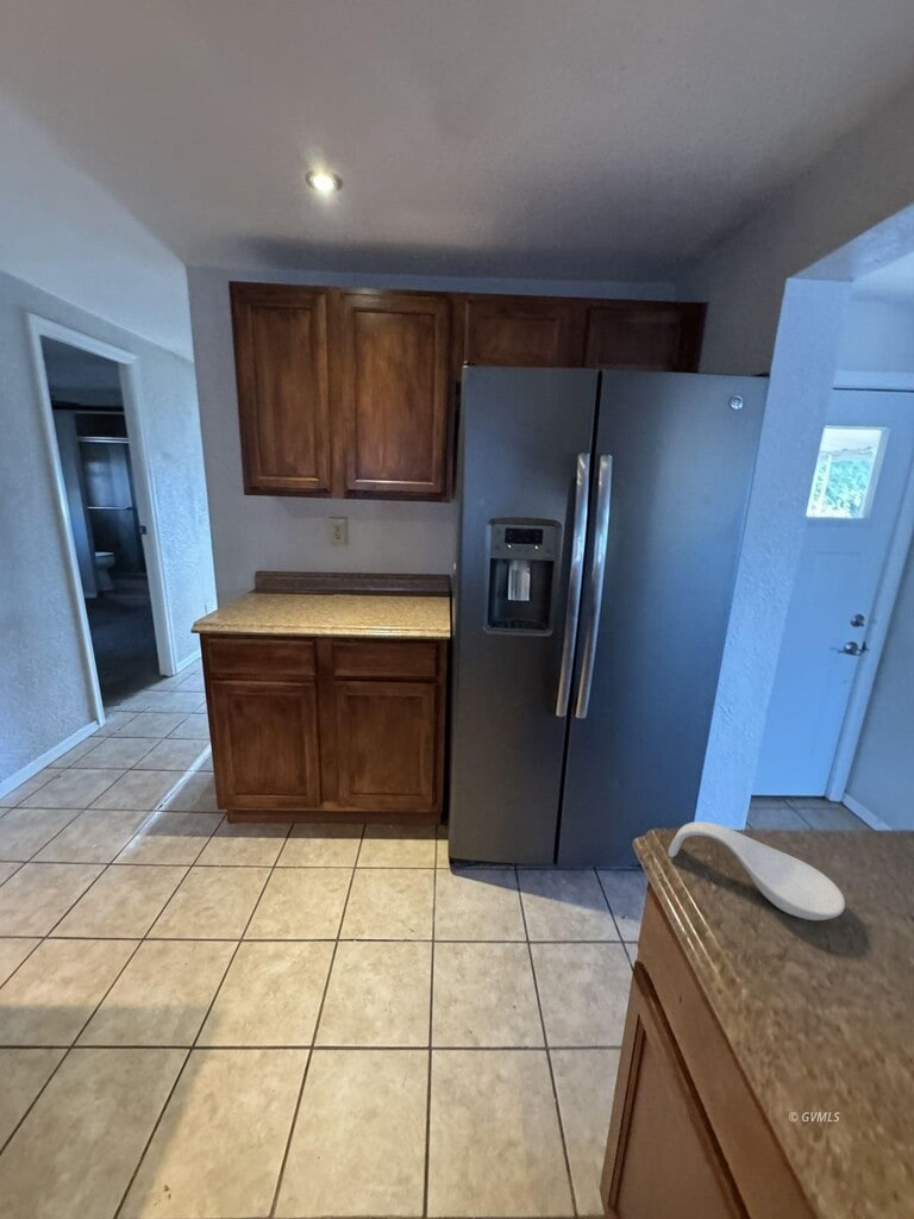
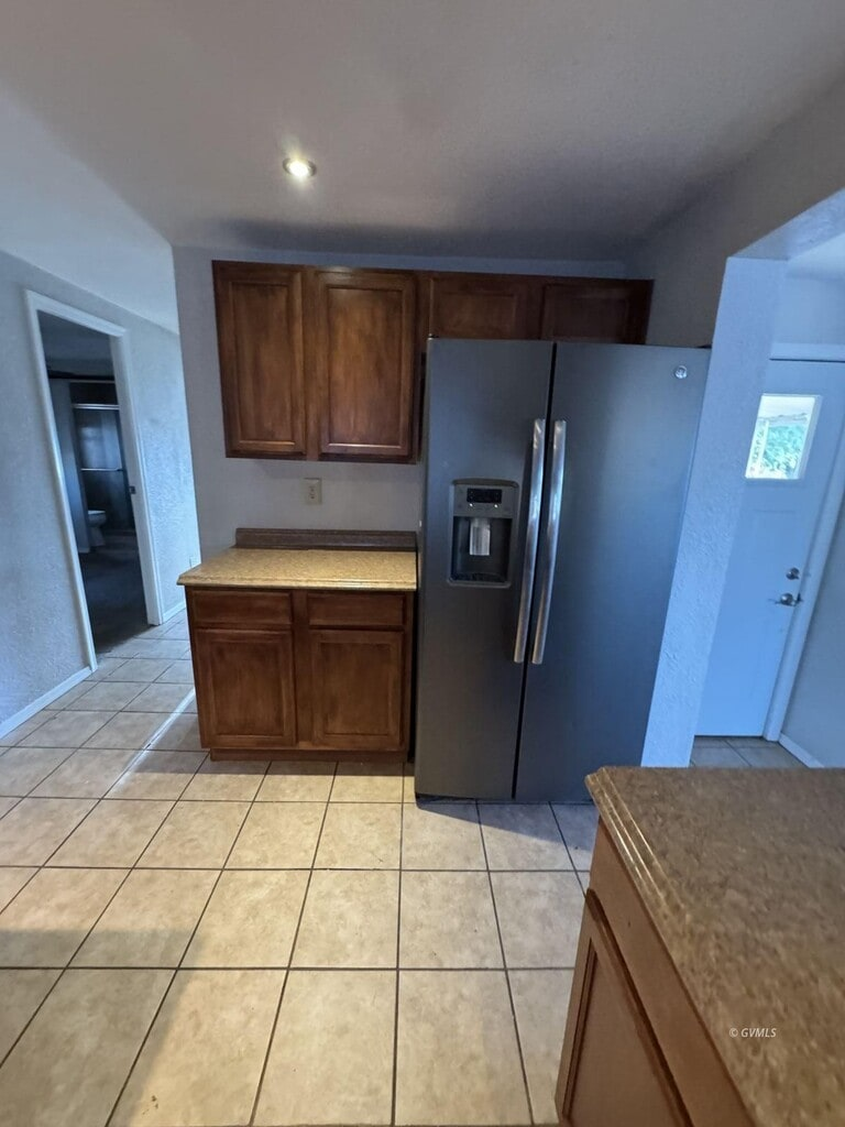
- spoon rest [666,820,846,921]
